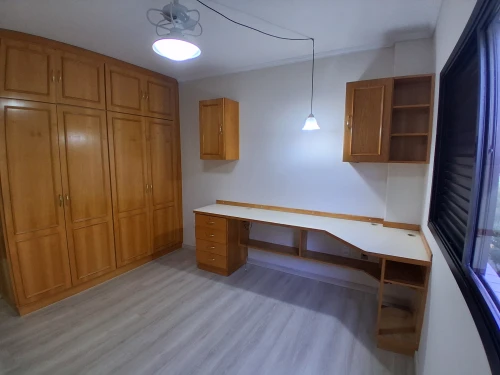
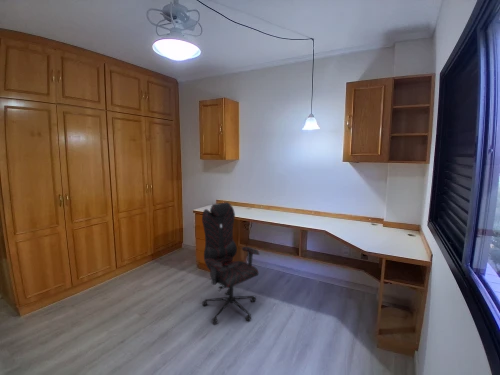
+ office chair [201,201,260,325]
